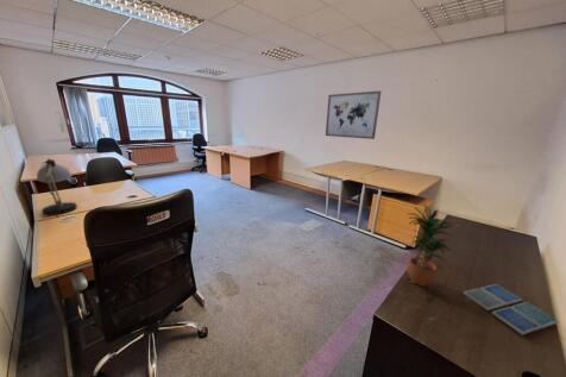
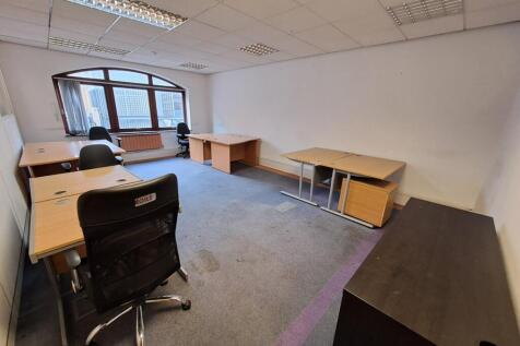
- potted plant [405,202,454,287]
- drink coaster [463,283,560,337]
- wall art [325,89,382,140]
- desk lamp [36,157,78,218]
